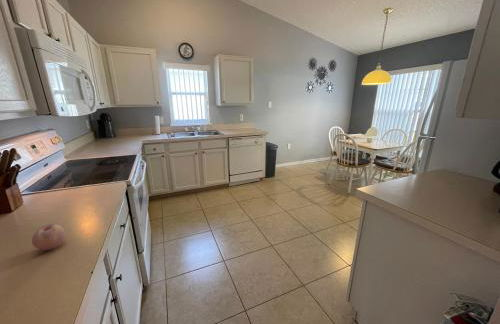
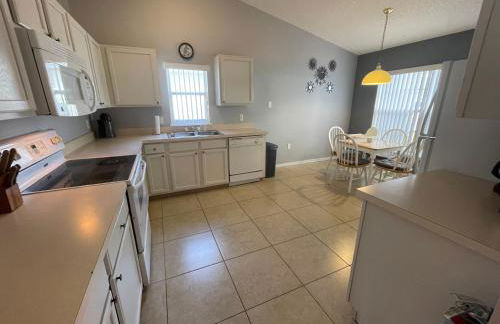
- fruit [31,223,66,251]
